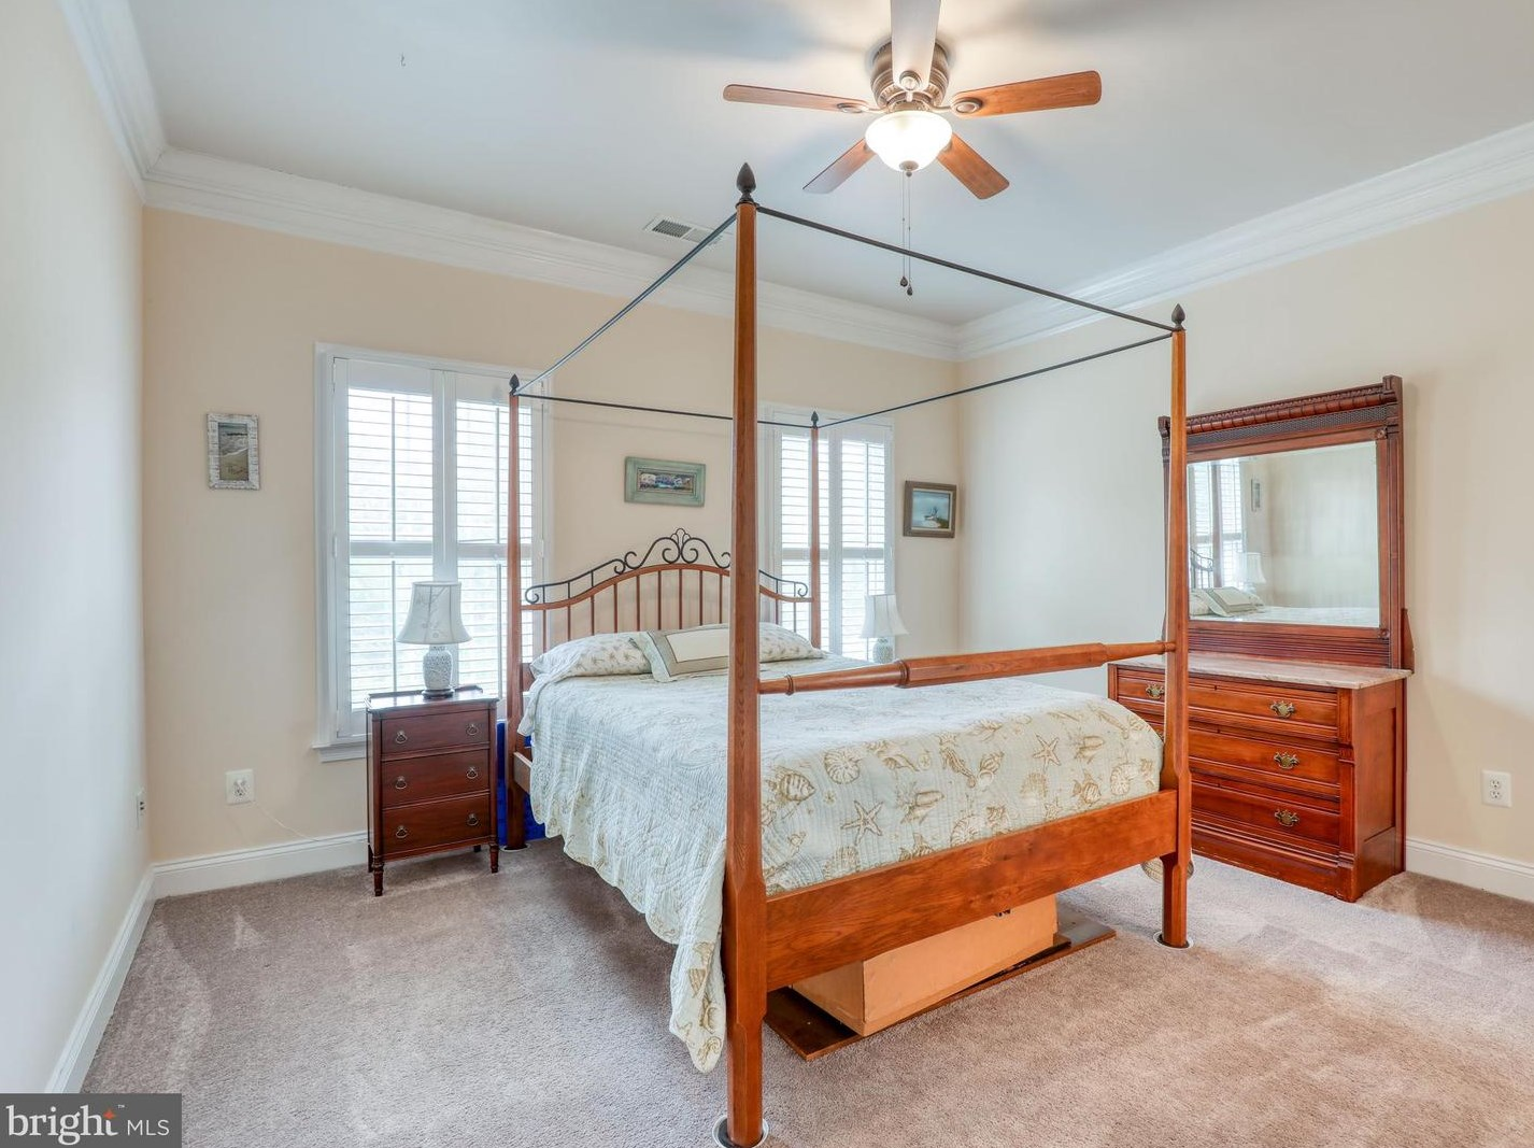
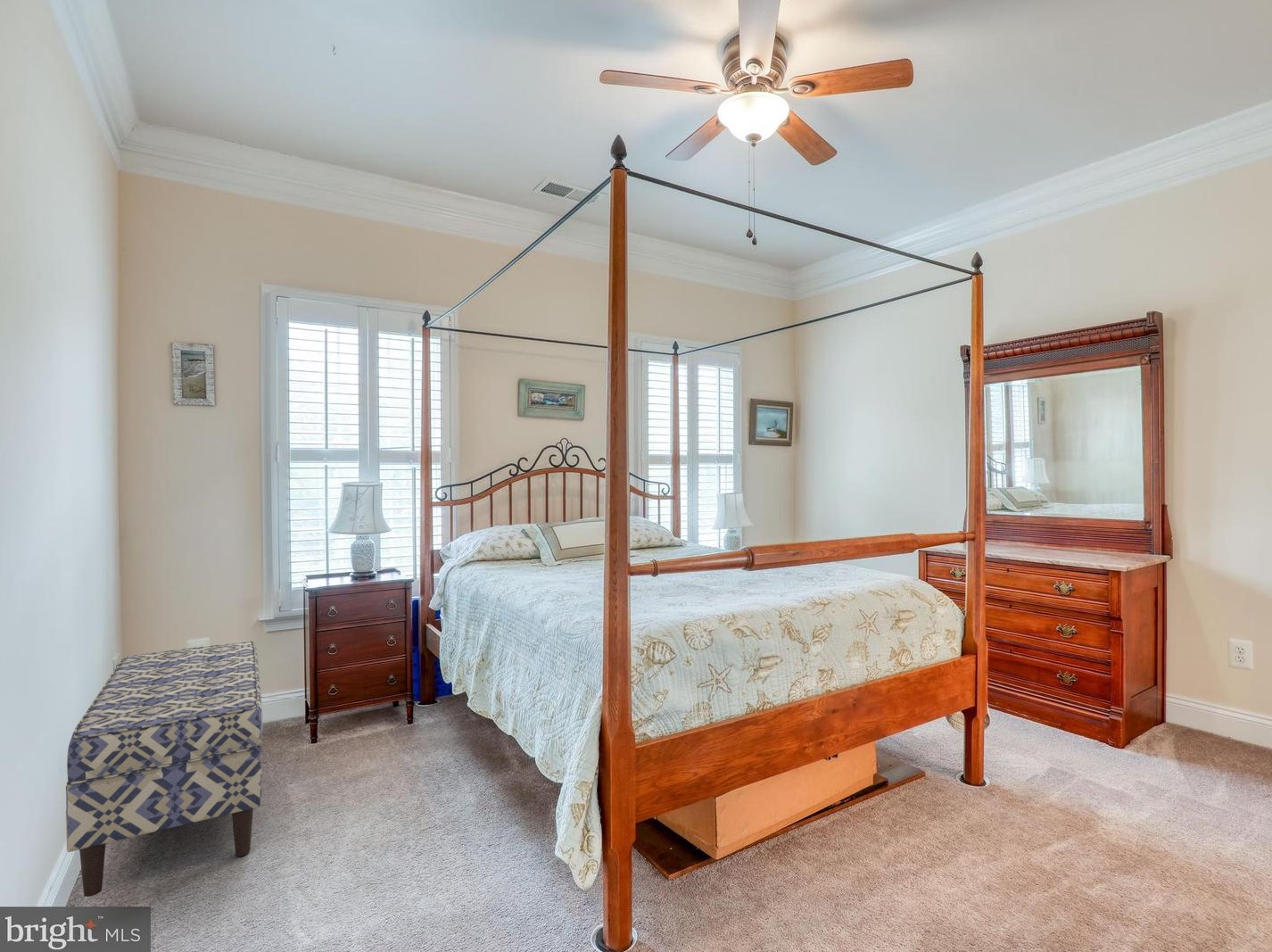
+ bench [65,641,263,898]
